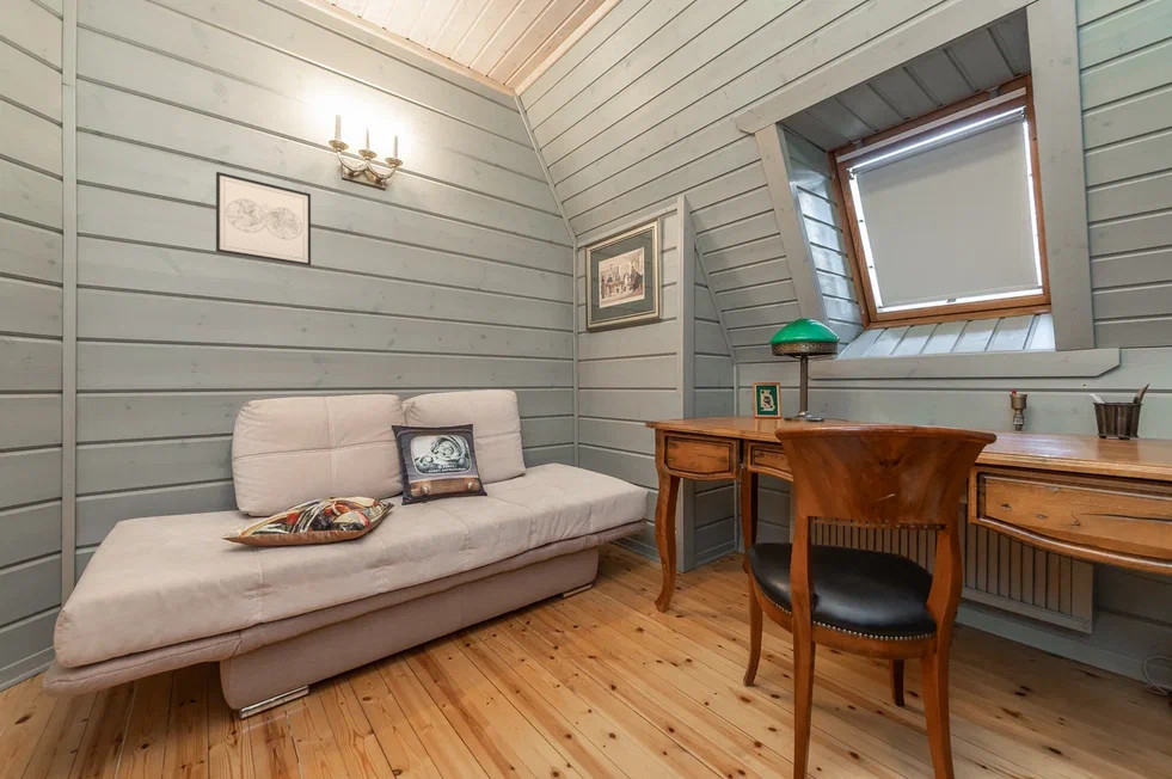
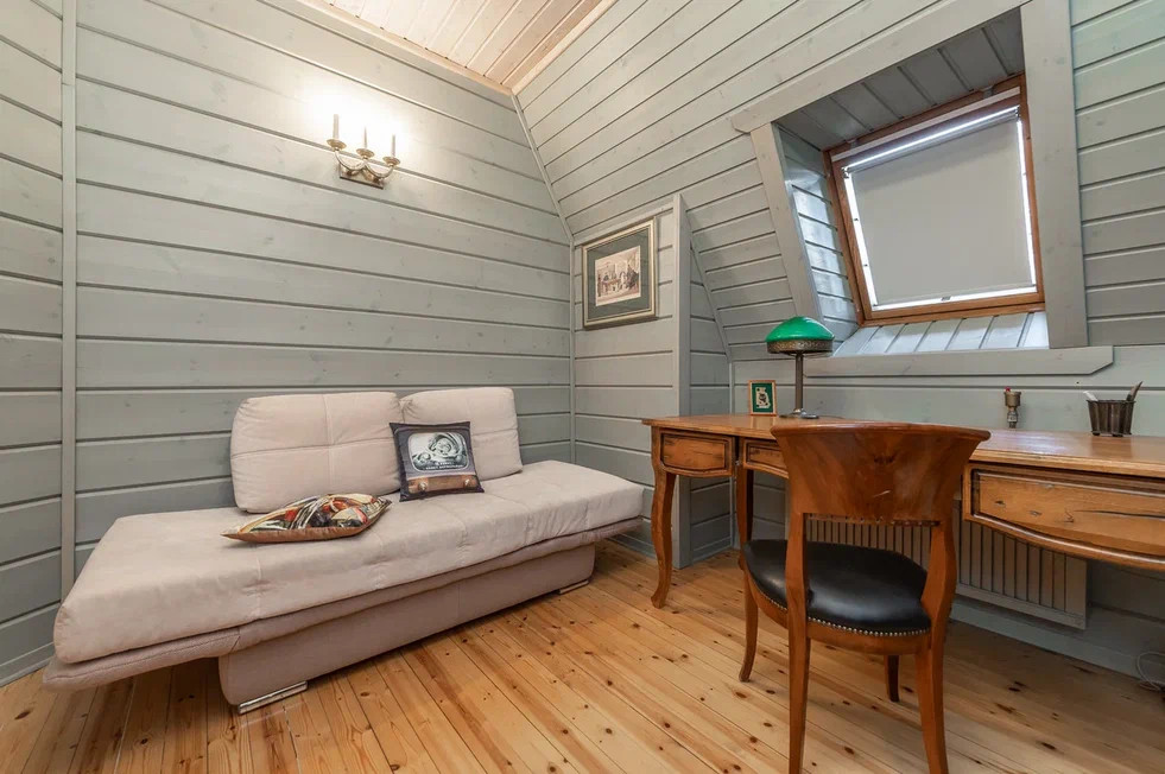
- wall art [215,171,312,268]
